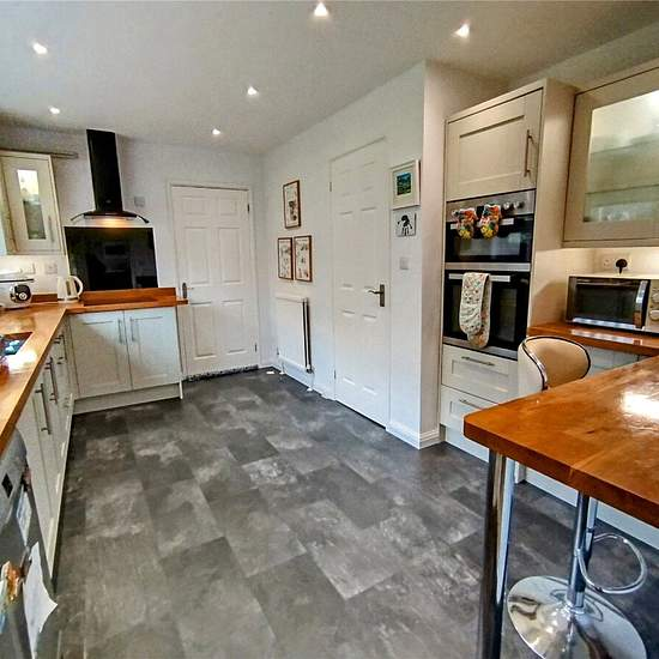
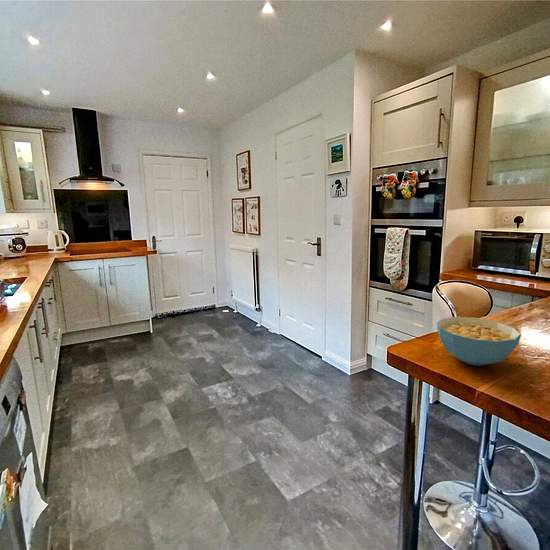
+ cereal bowl [436,316,522,367]
